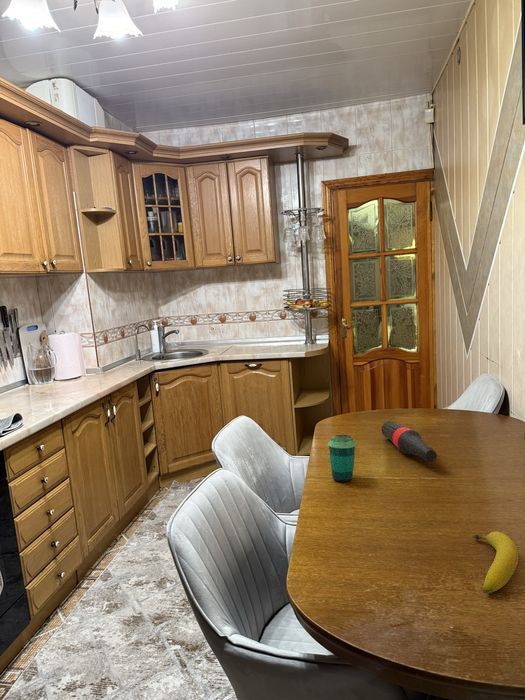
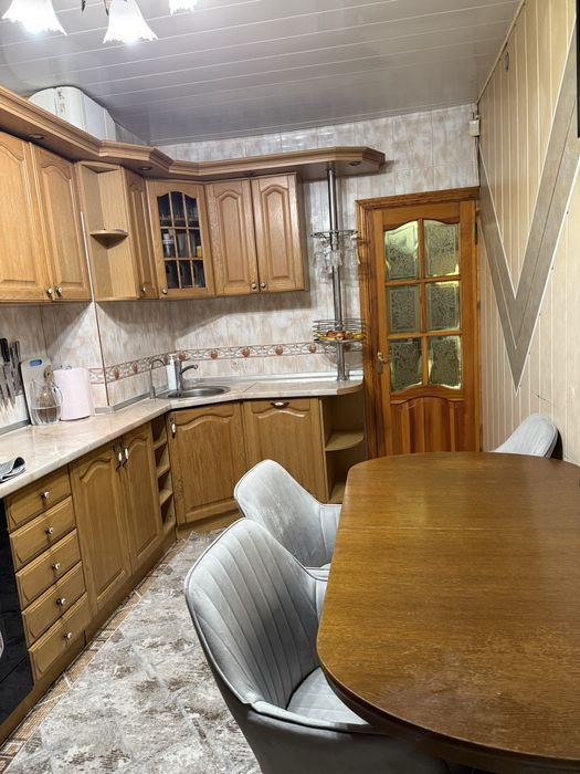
- bottle [381,420,438,463]
- cup [327,434,357,483]
- fruit [472,531,519,594]
